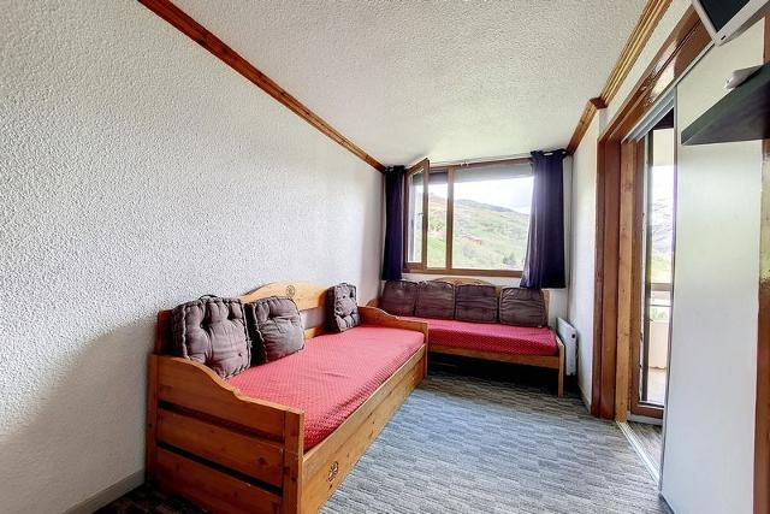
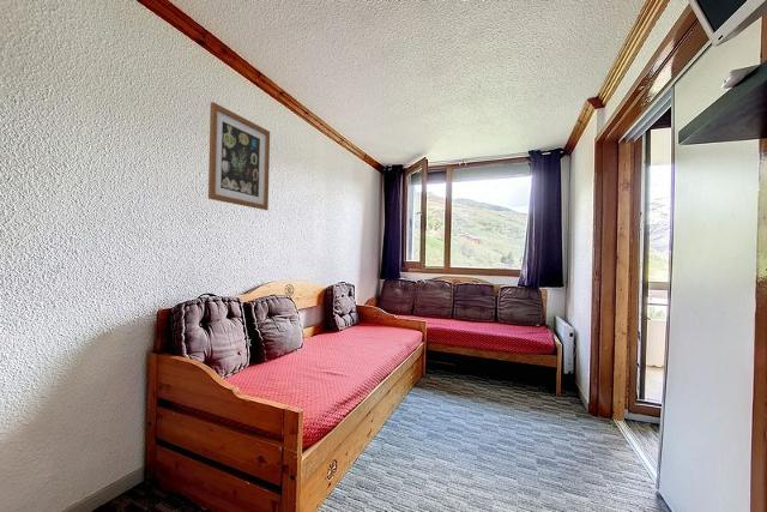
+ wall art [207,101,271,211]
